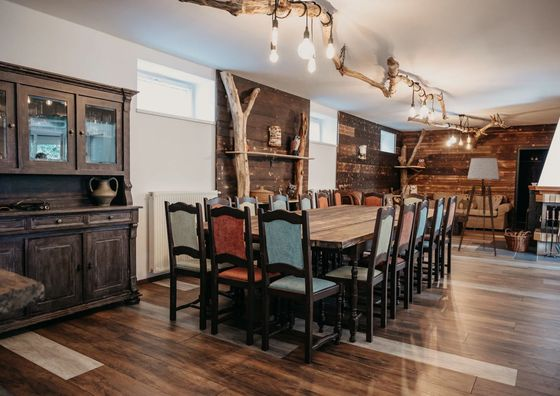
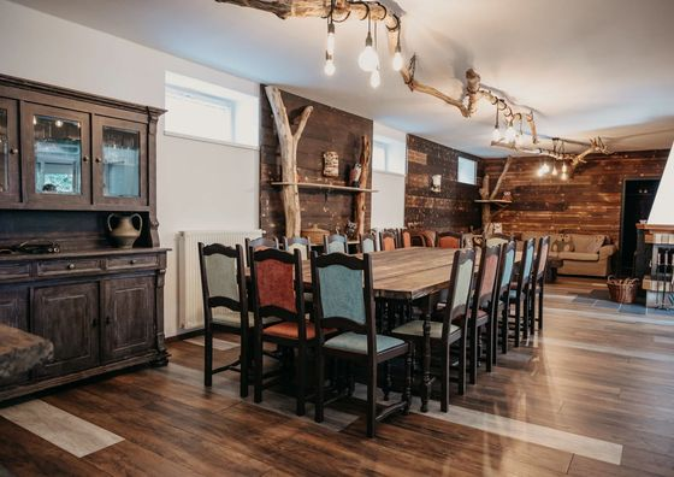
- floor lamp [454,157,500,257]
